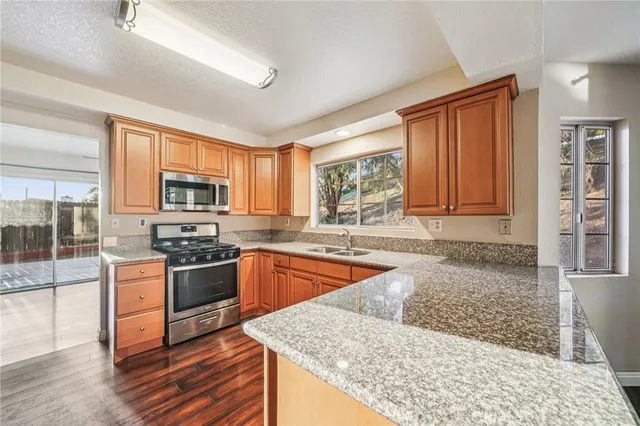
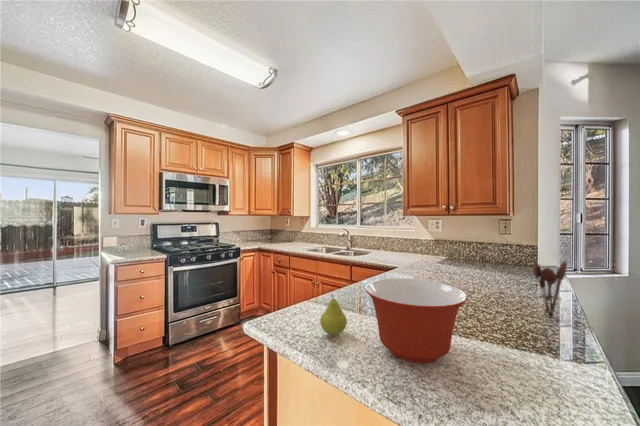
+ mixing bowl [364,277,468,364]
+ fruit [319,294,348,336]
+ utensil holder [532,260,568,319]
